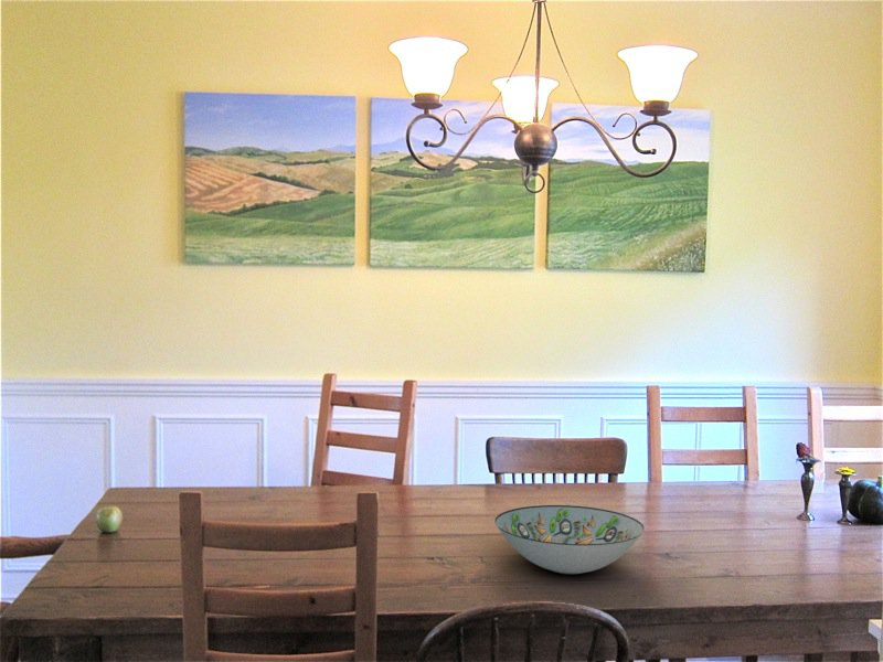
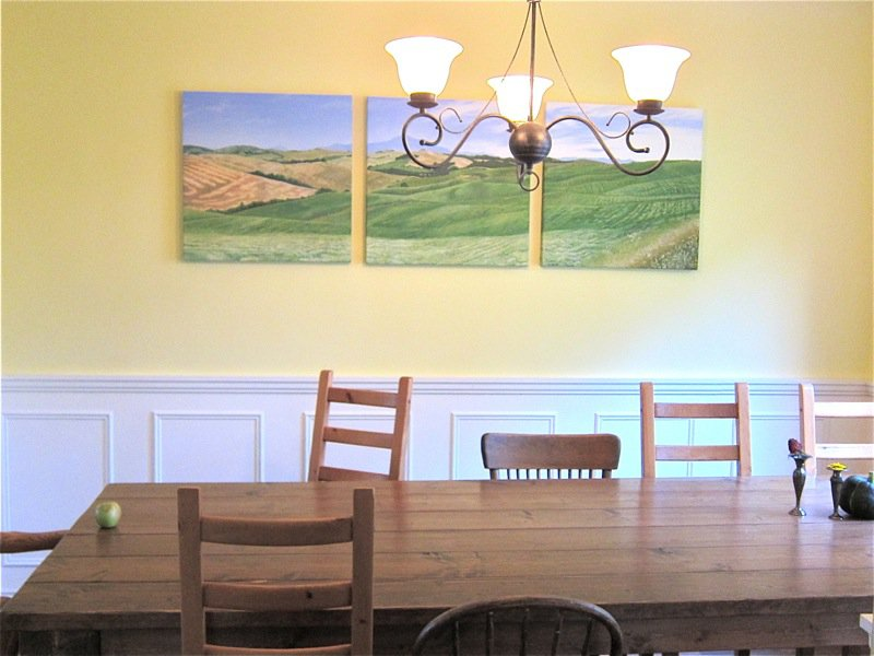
- decorative bowl [494,504,646,575]
